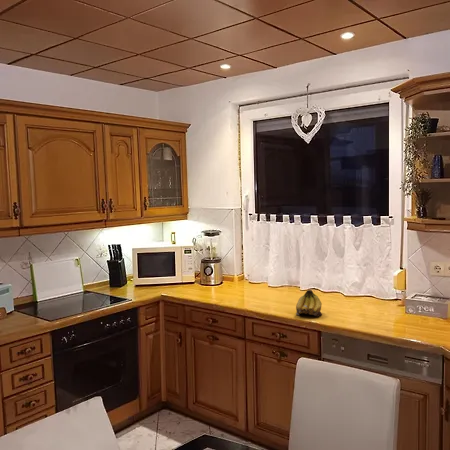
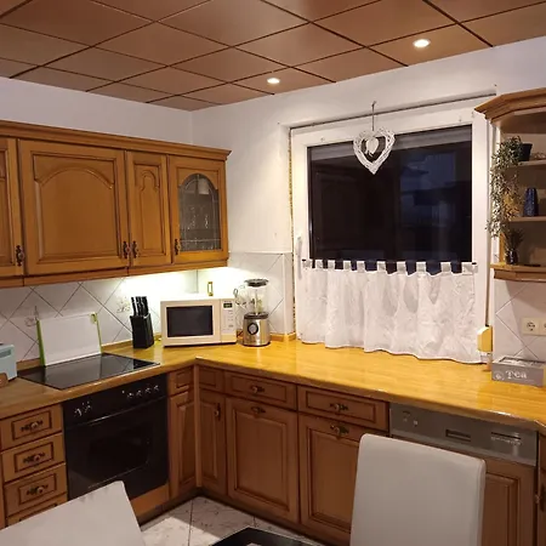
- fruit [295,289,323,317]
